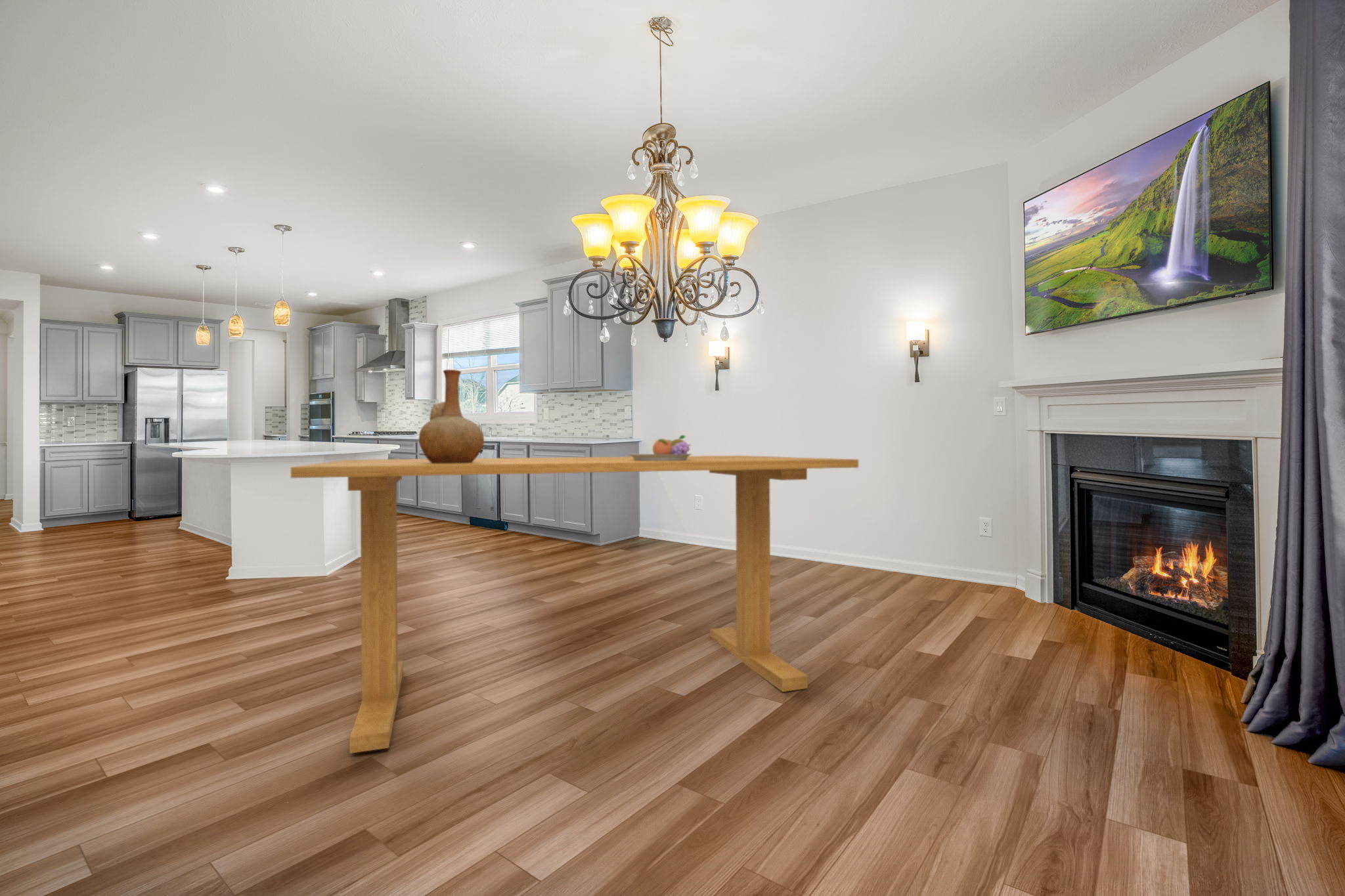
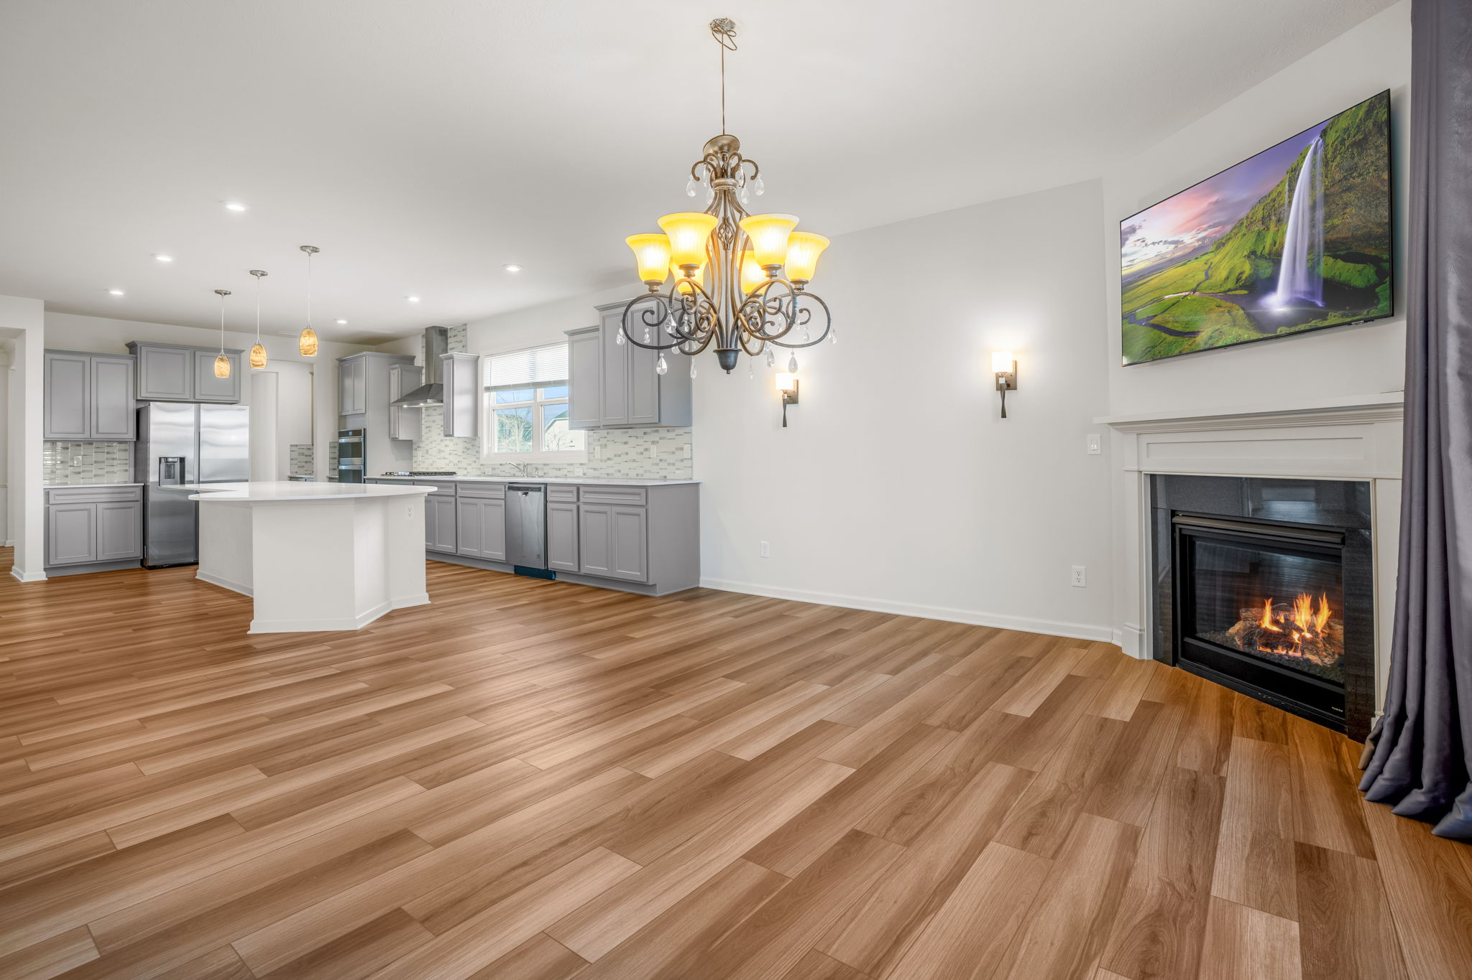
- vase [418,369,485,463]
- dining table [290,455,859,754]
- fruit bowl [628,435,692,461]
